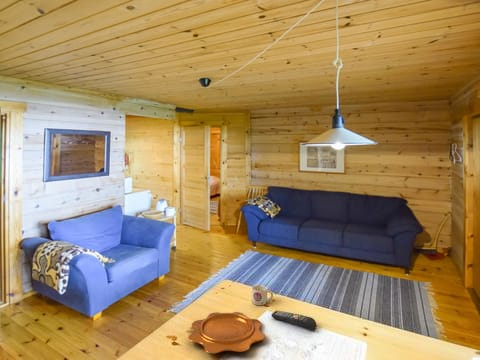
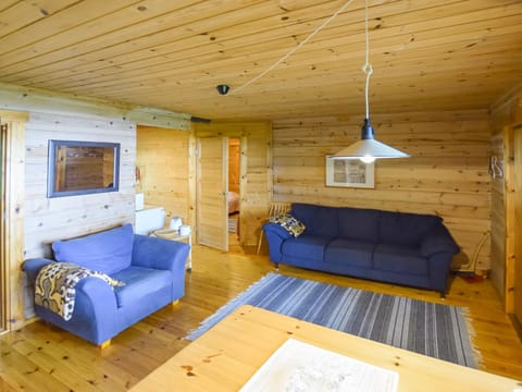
- remote control [270,310,318,332]
- decorative bowl [187,311,266,355]
- mug [251,284,274,306]
